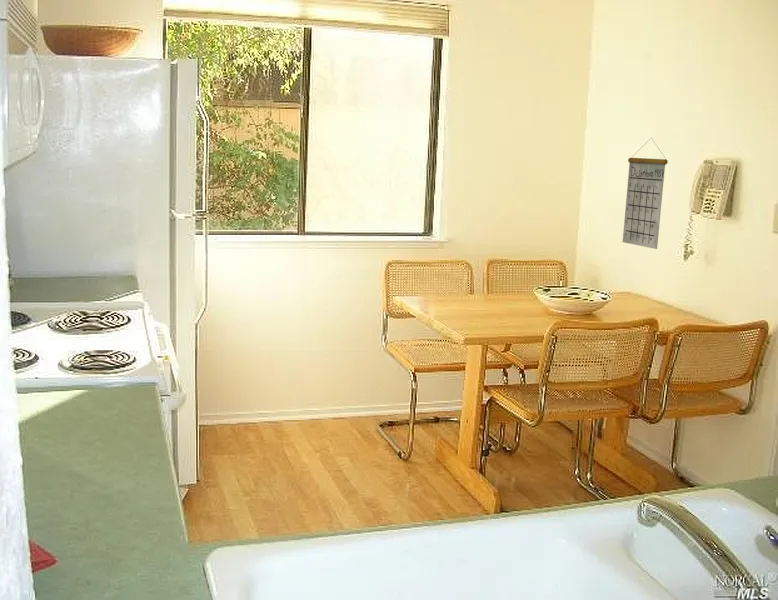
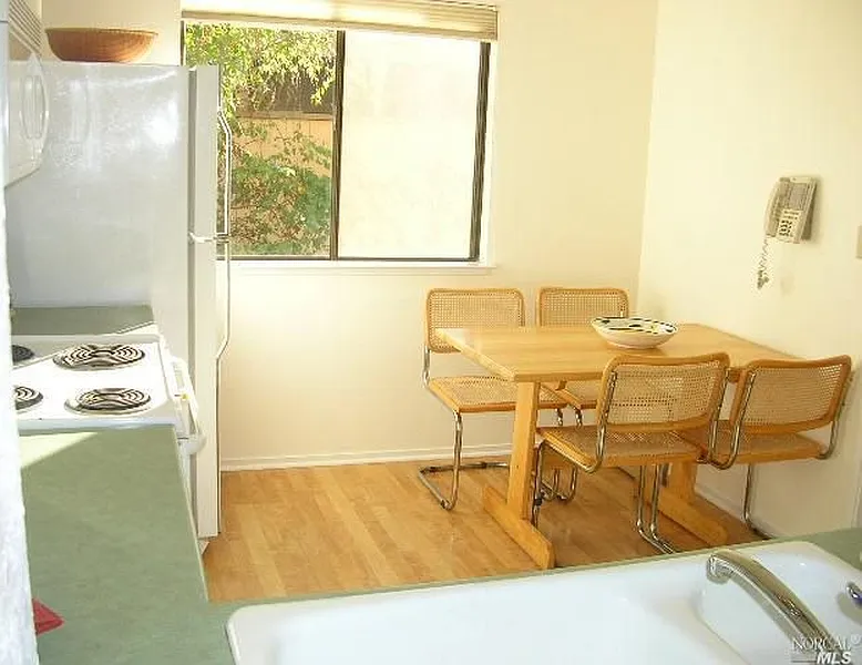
- calendar [622,138,669,250]
